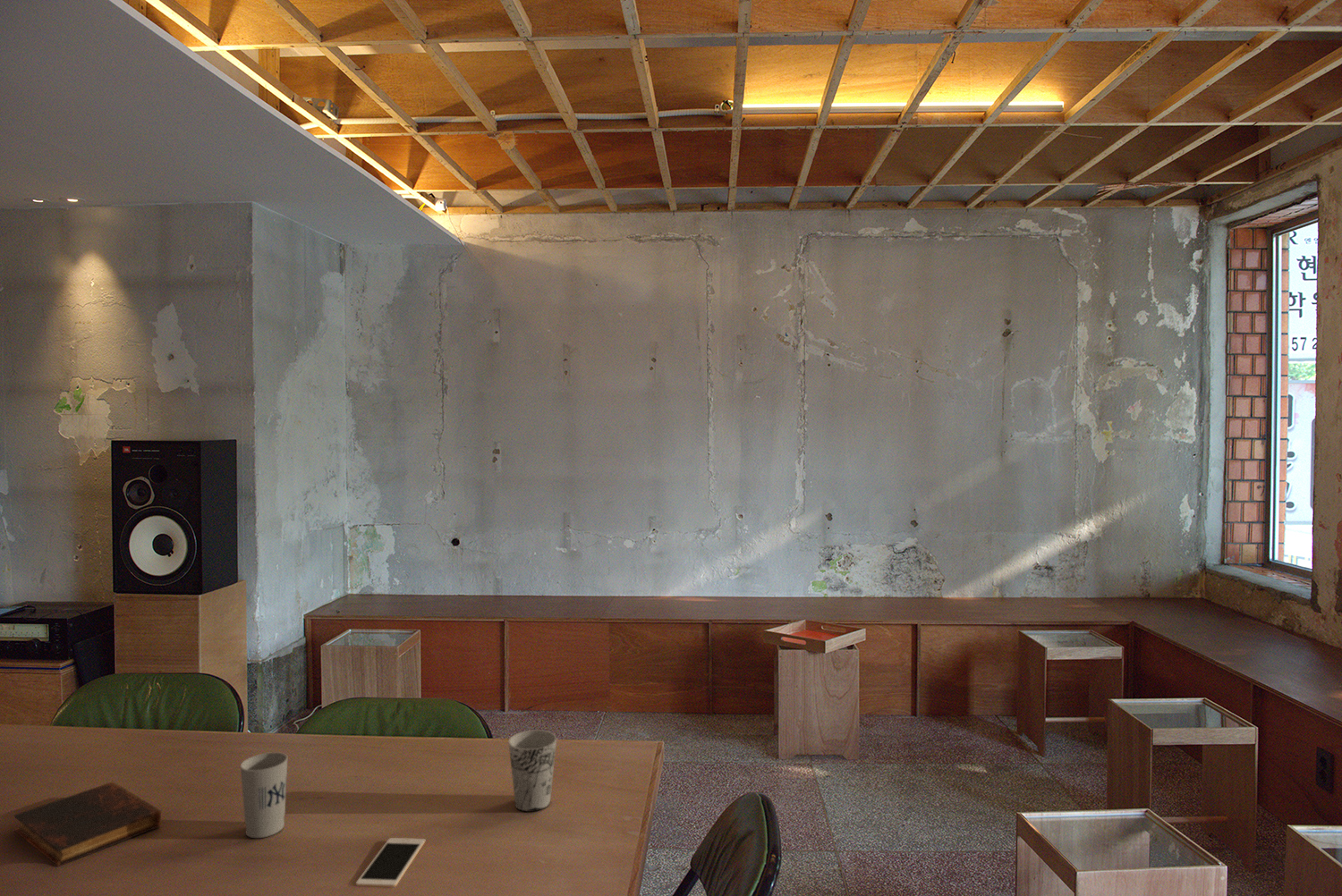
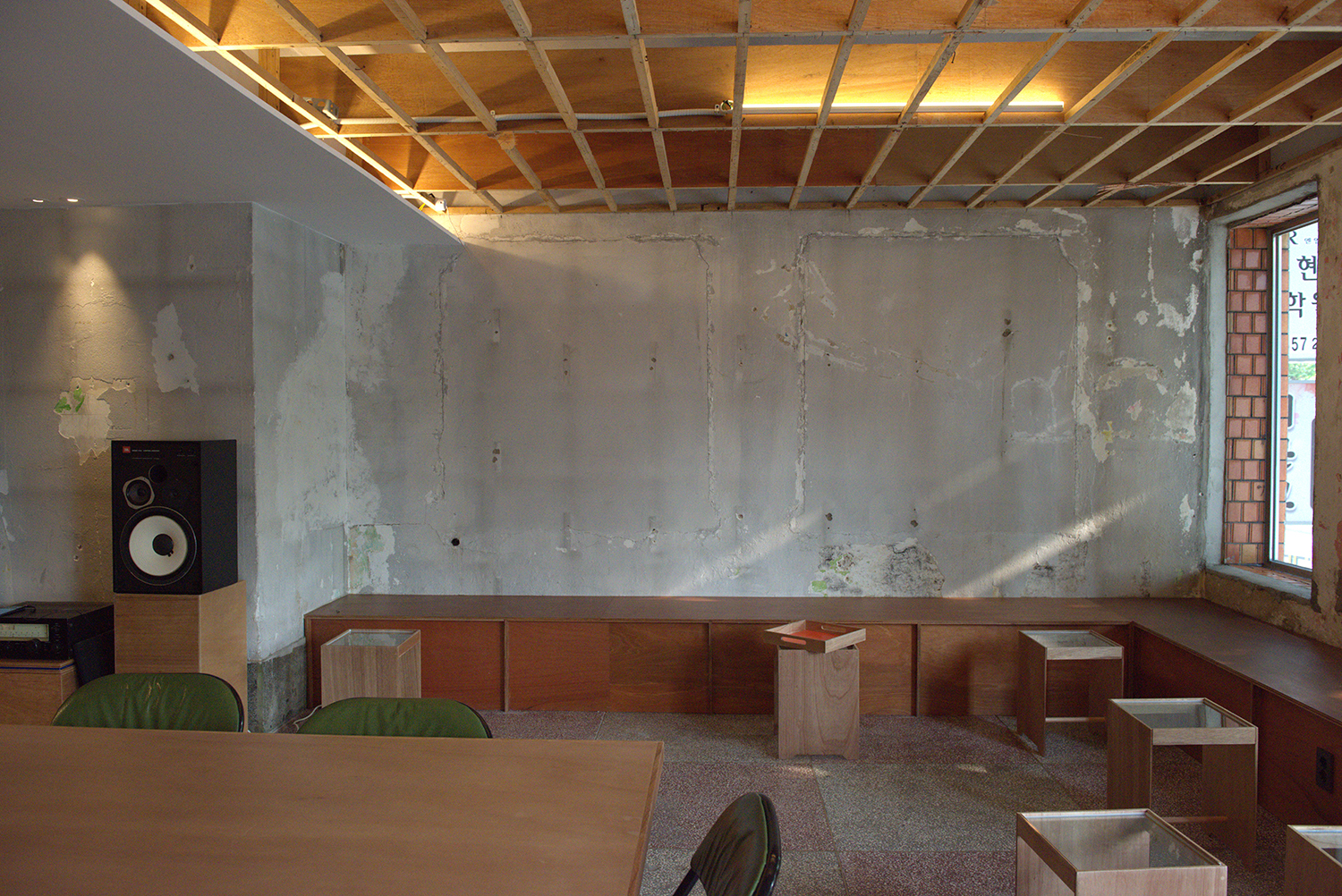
- cell phone [355,837,426,888]
- cup [239,751,289,839]
- cup [507,729,557,813]
- book [13,781,162,867]
